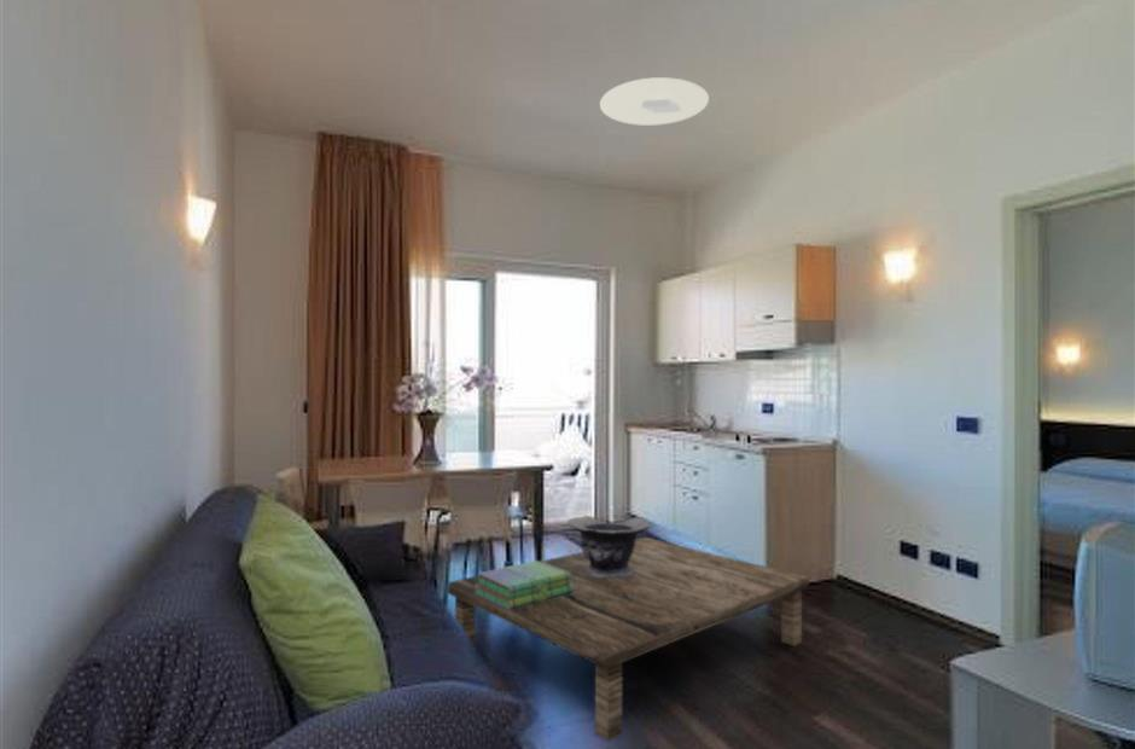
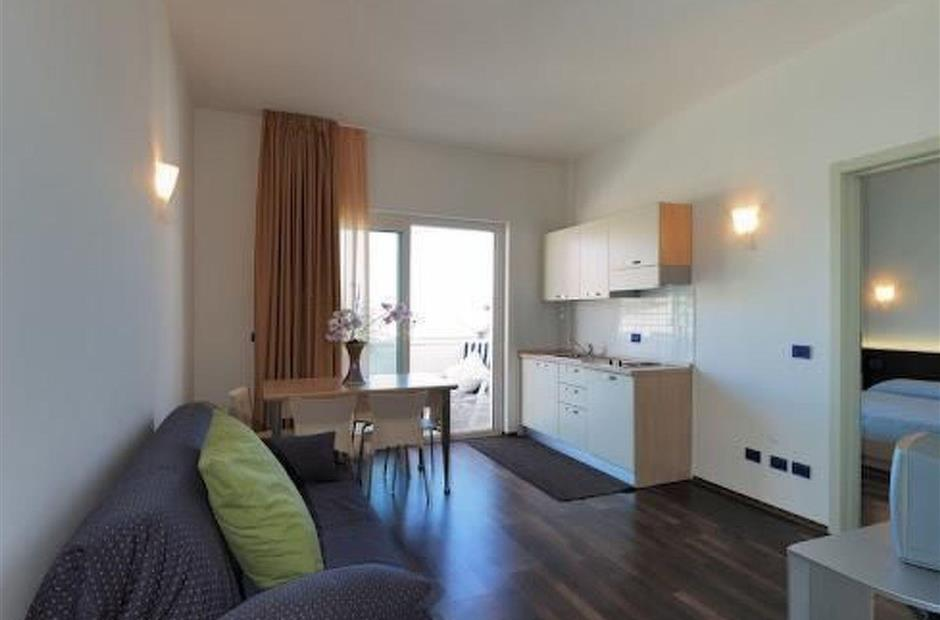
- decorative bowl [568,515,651,577]
- coffee table [446,536,809,742]
- ceiling light [599,76,710,127]
- stack of books [475,559,574,610]
